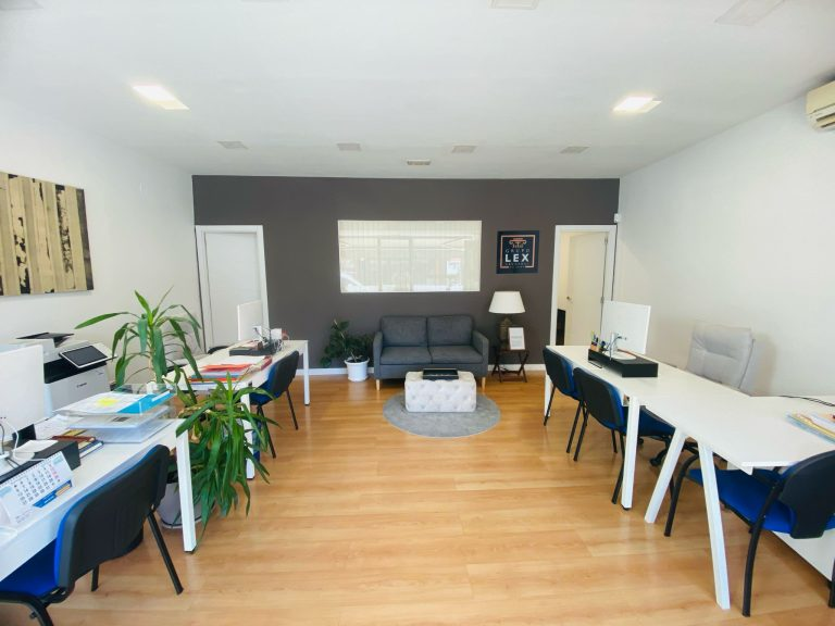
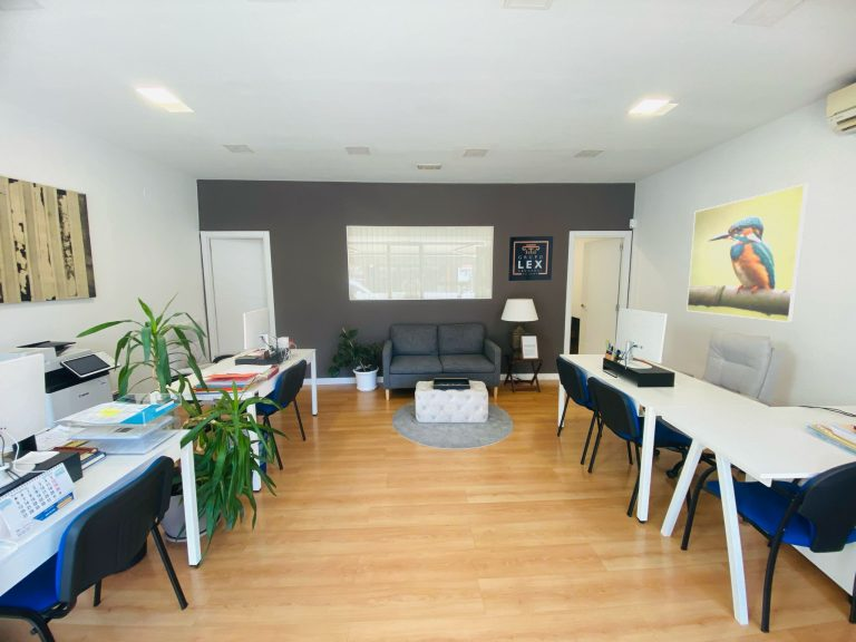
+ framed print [685,183,810,323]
